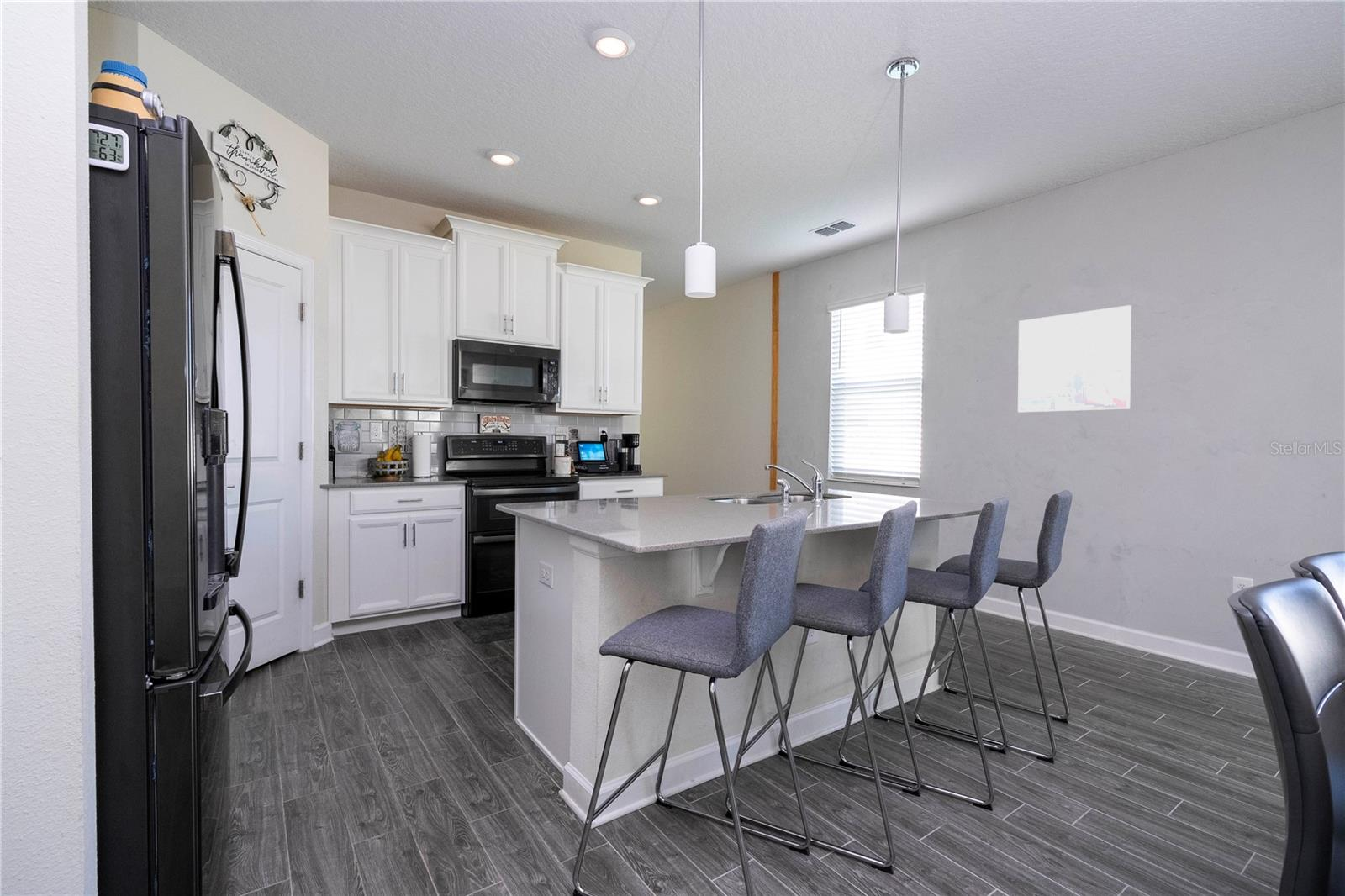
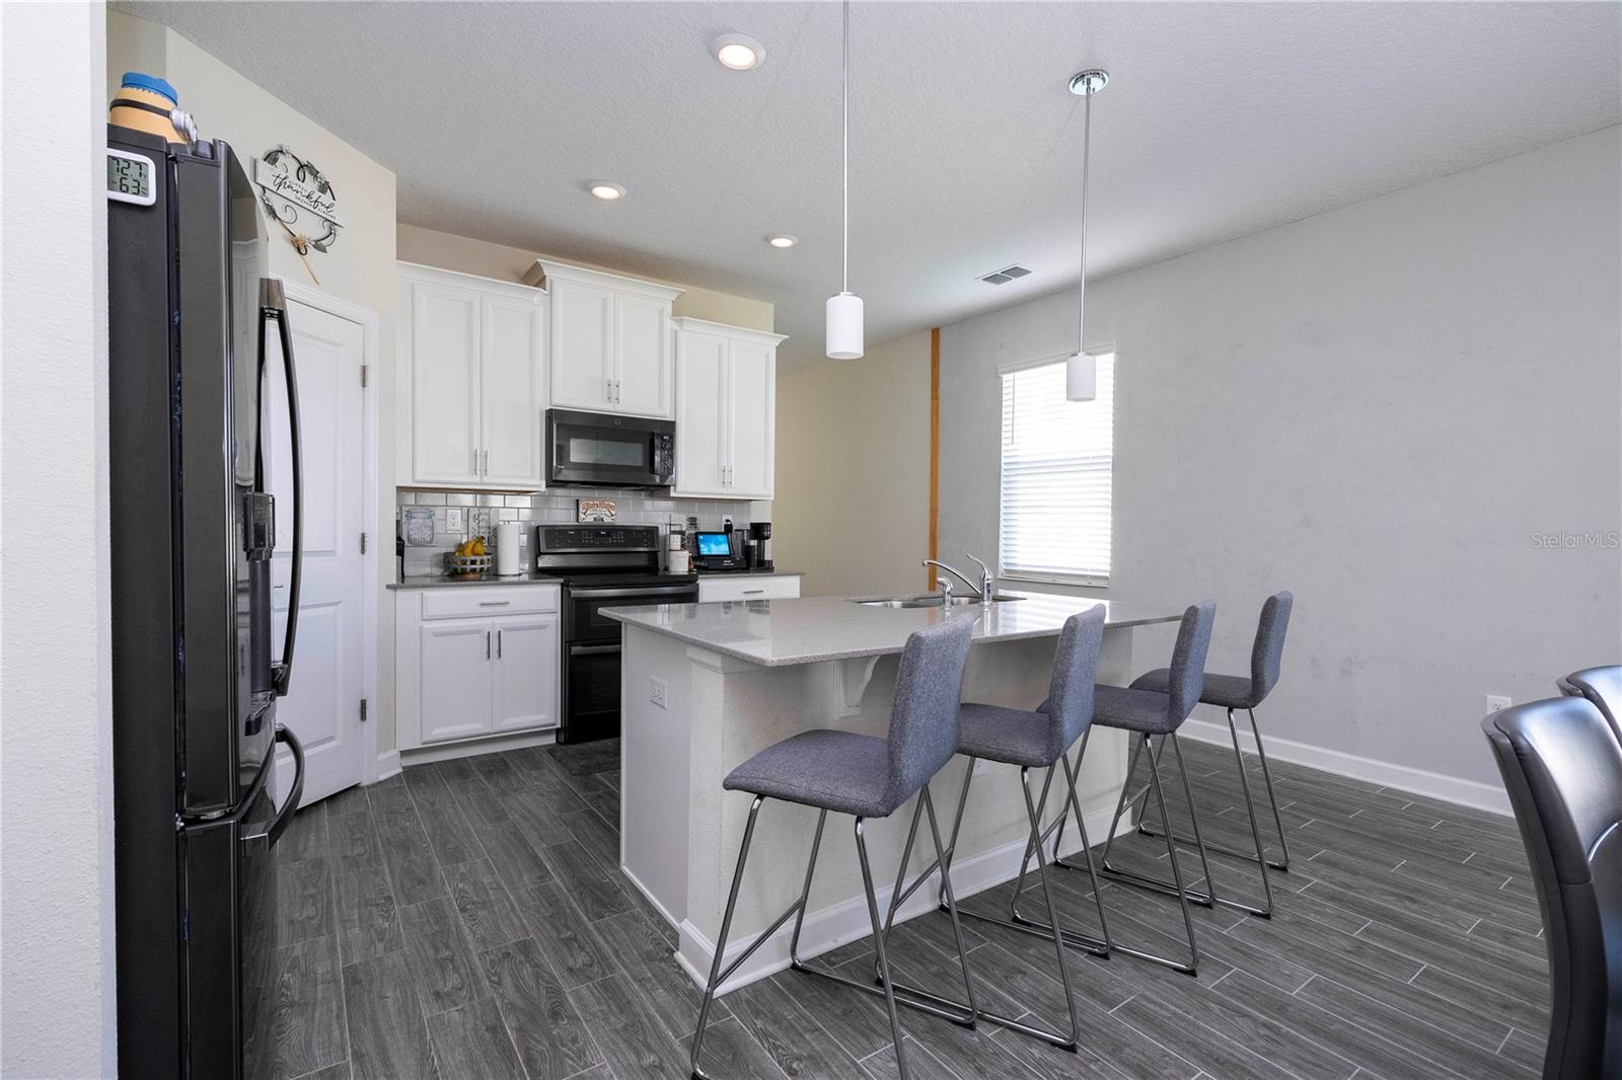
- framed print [1017,304,1132,413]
